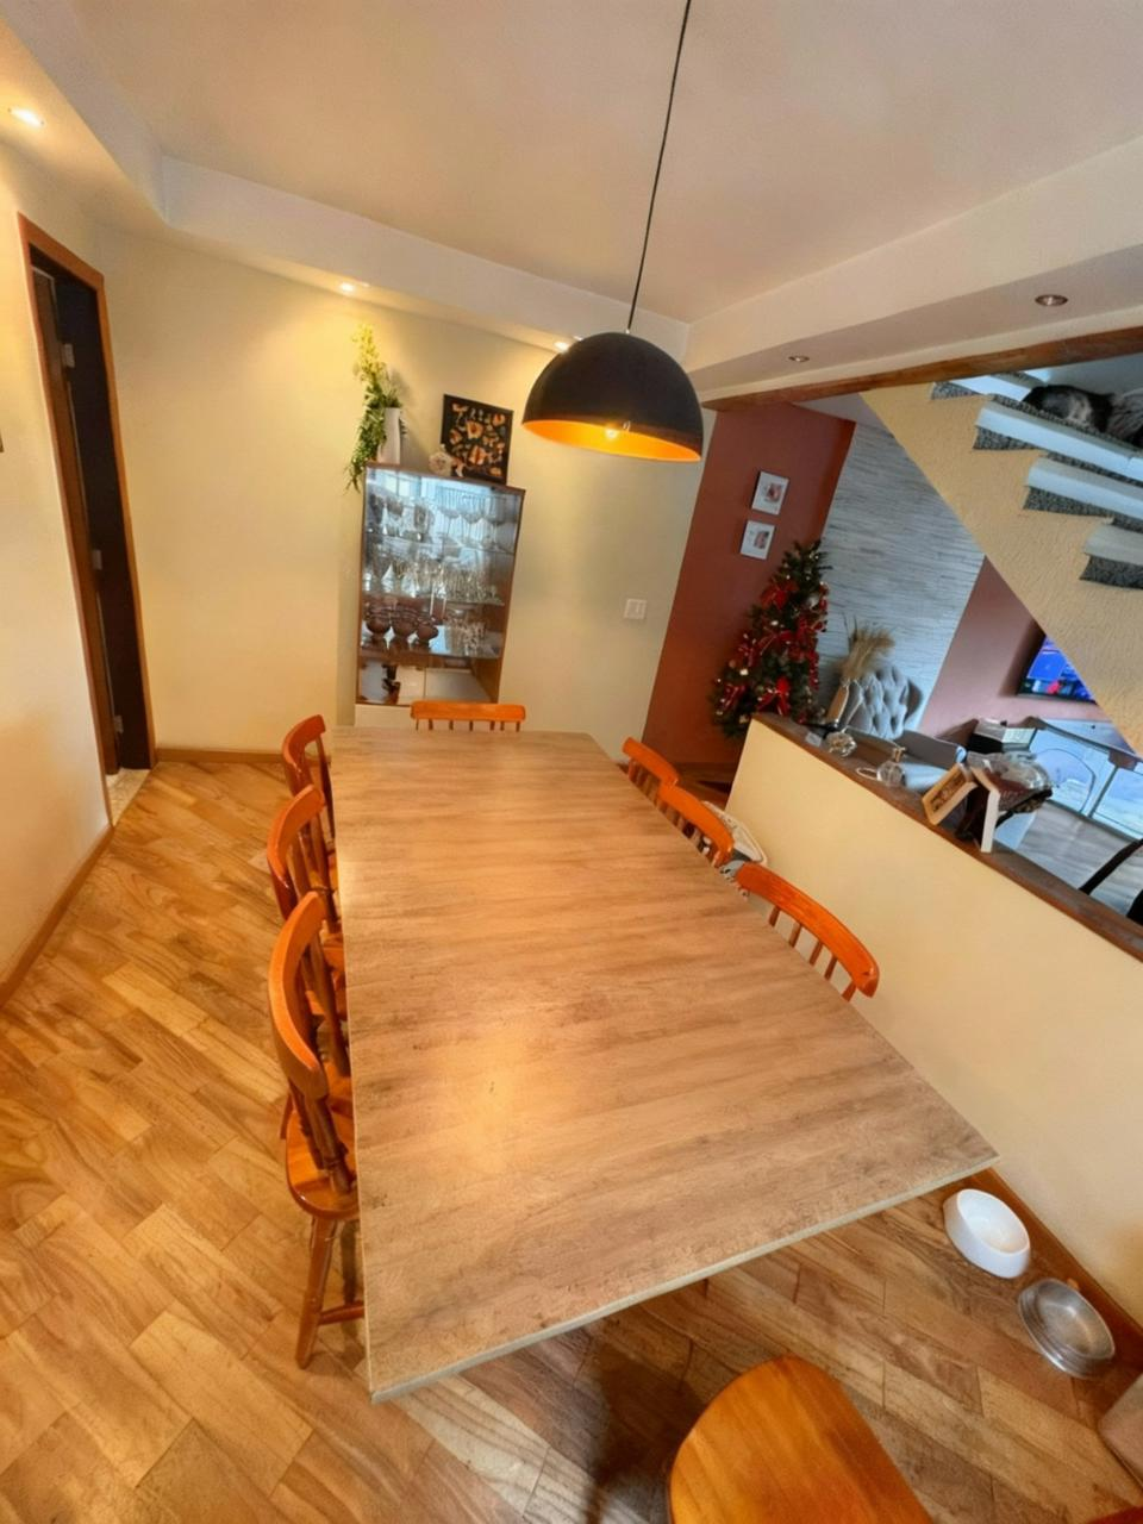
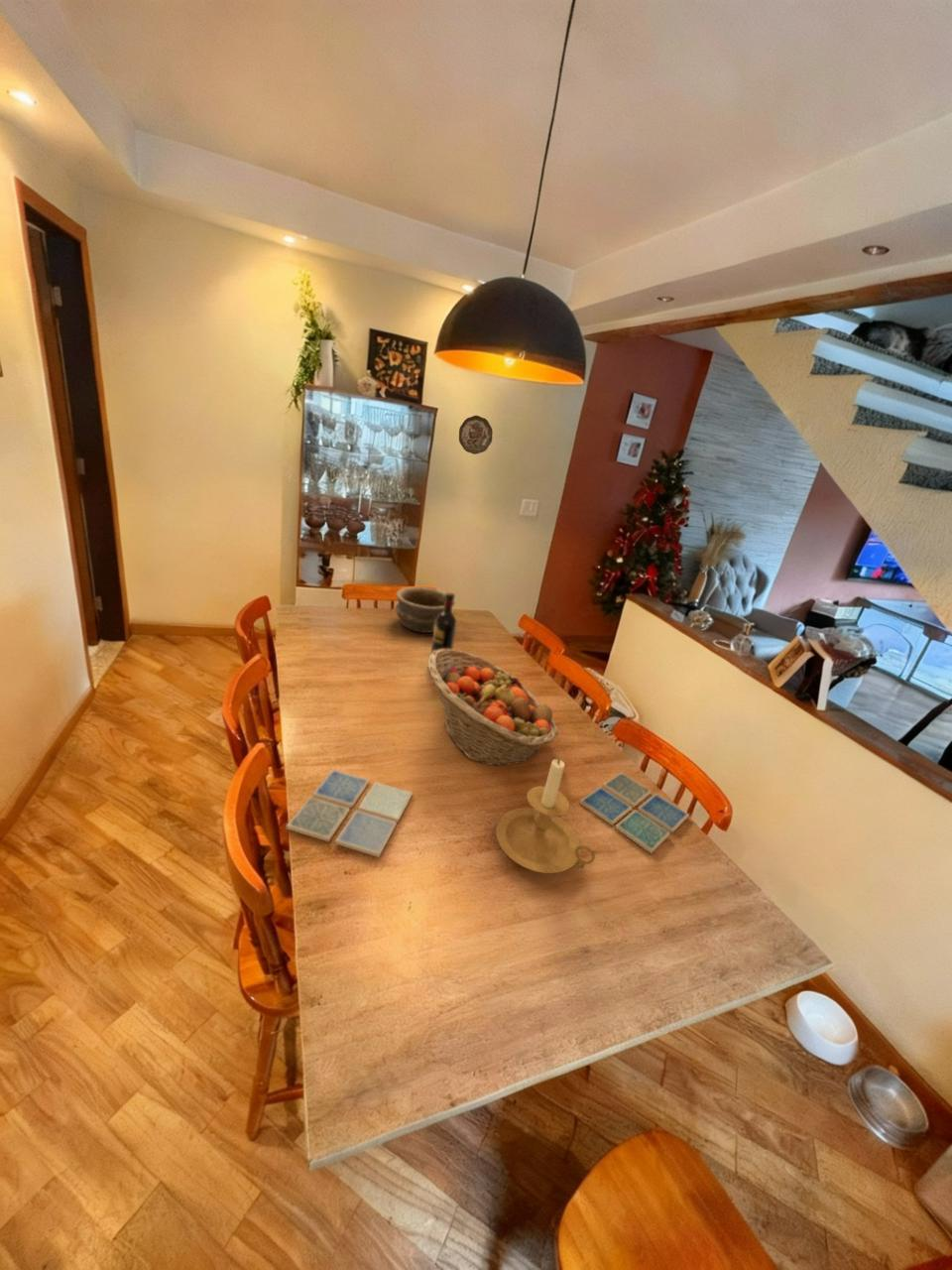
+ decorative plate [458,415,494,455]
+ wine bottle [429,590,458,666]
+ fruit basket [426,649,559,767]
+ drink coaster [579,771,690,854]
+ bowl [394,586,456,634]
+ candle holder [495,757,600,874]
+ drink coaster [285,768,414,858]
